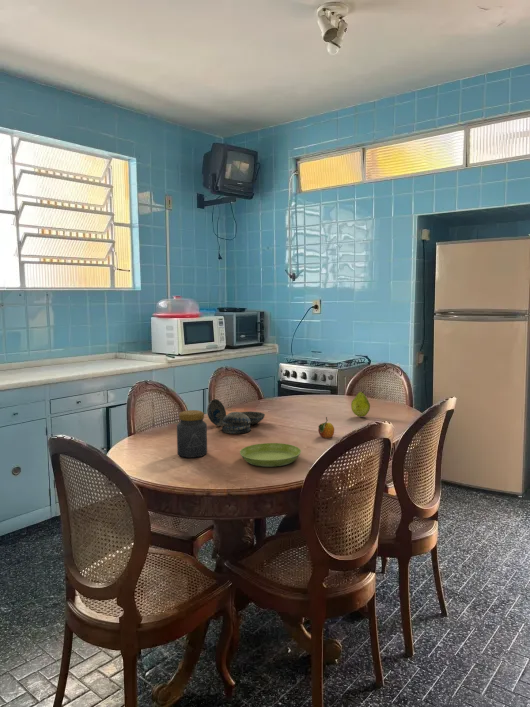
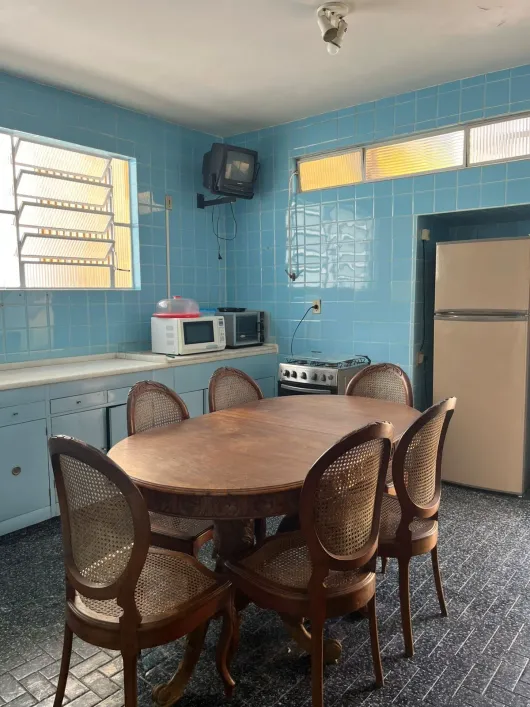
- jar [176,409,208,459]
- fruit [317,416,335,439]
- decorative bowl [206,398,266,435]
- fruit [350,390,371,418]
- saucer [239,442,302,468]
